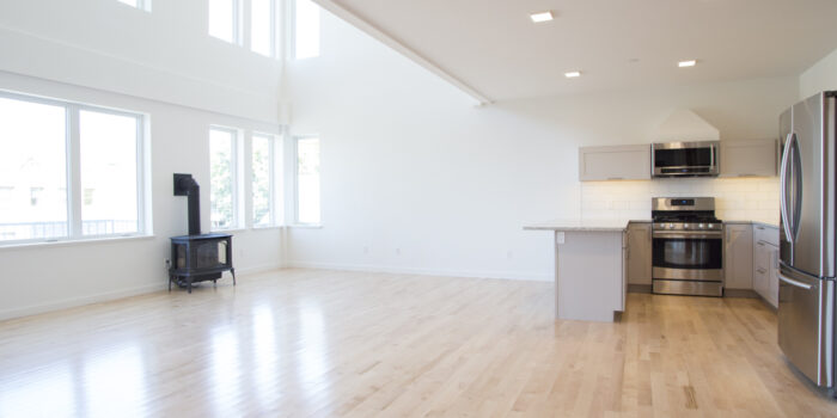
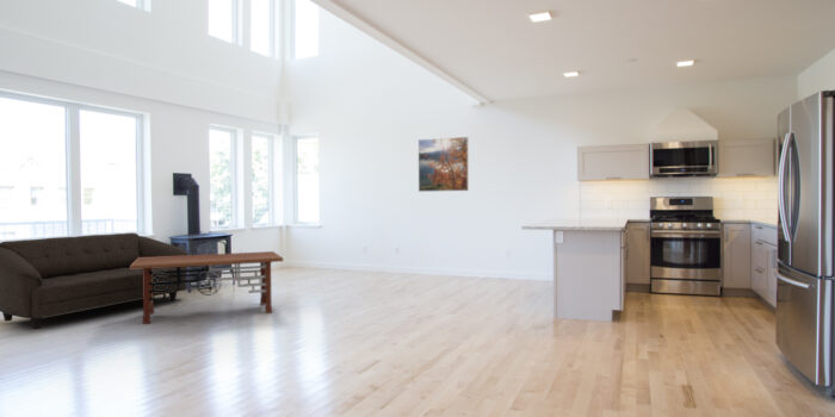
+ coffee table [130,250,284,325]
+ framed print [418,136,470,193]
+ sofa [0,232,190,330]
